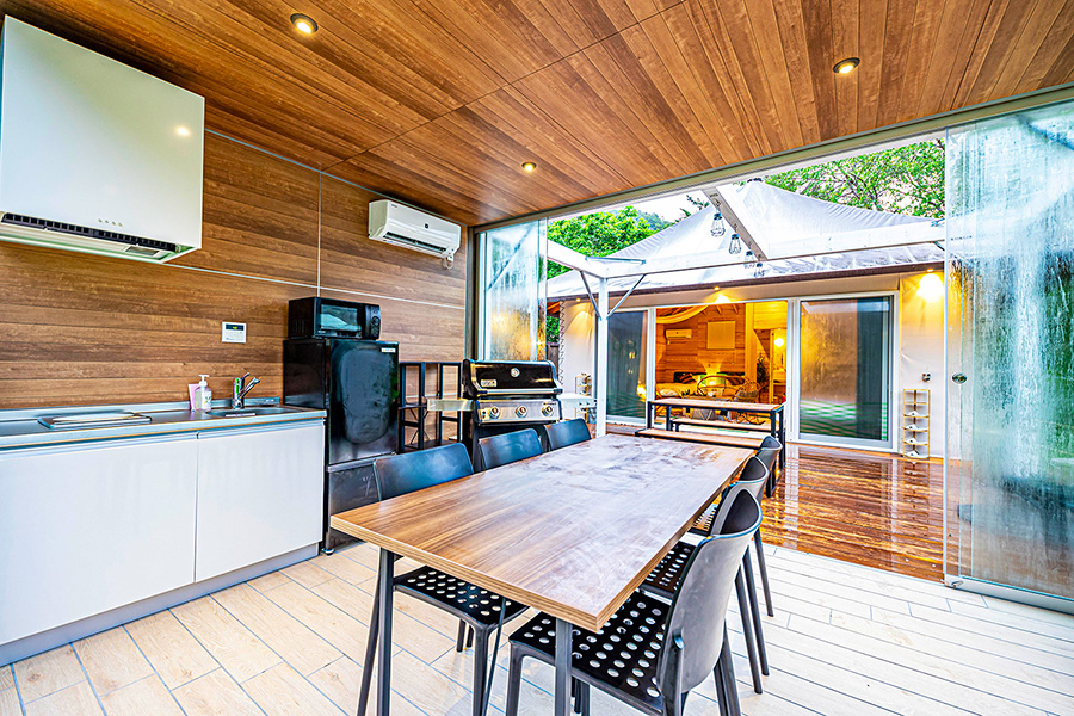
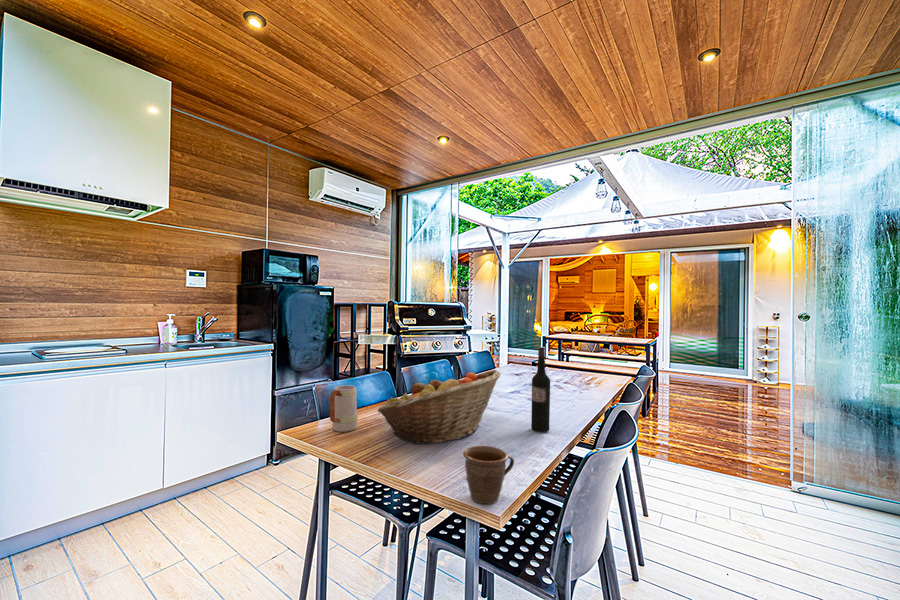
+ wine bottle [530,346,551,433]
+ fruit basket [377,369,502,445]
+ mug [329,384,359,433]
+ mug [462,445,515,505]
